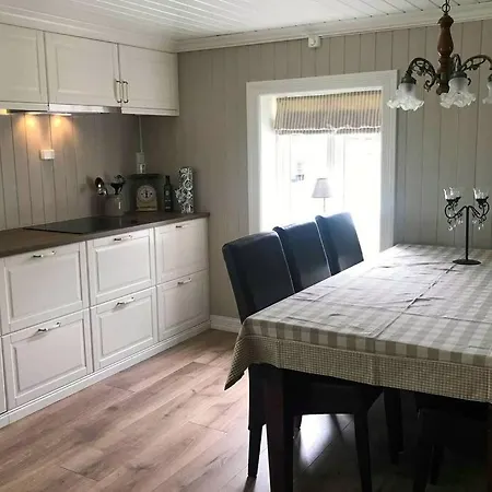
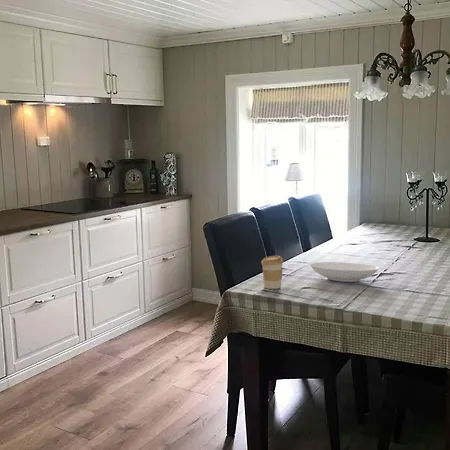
+ bowl [309,261,380,283]
+ coffee cup [260,255,284,290]
